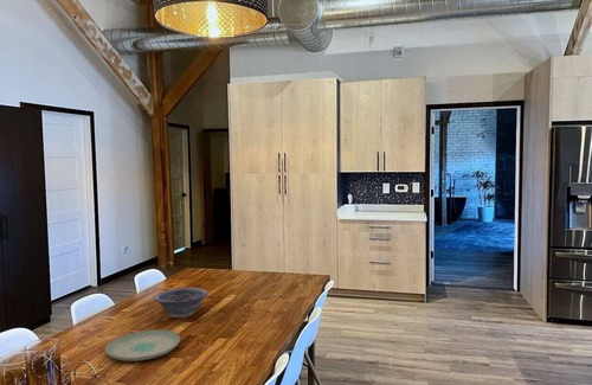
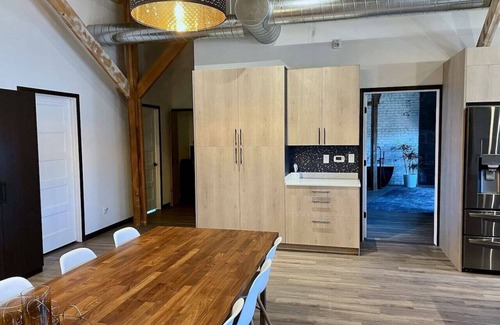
- plate [104,328,181,362]
- decorative bowl [153,287,208,319]
